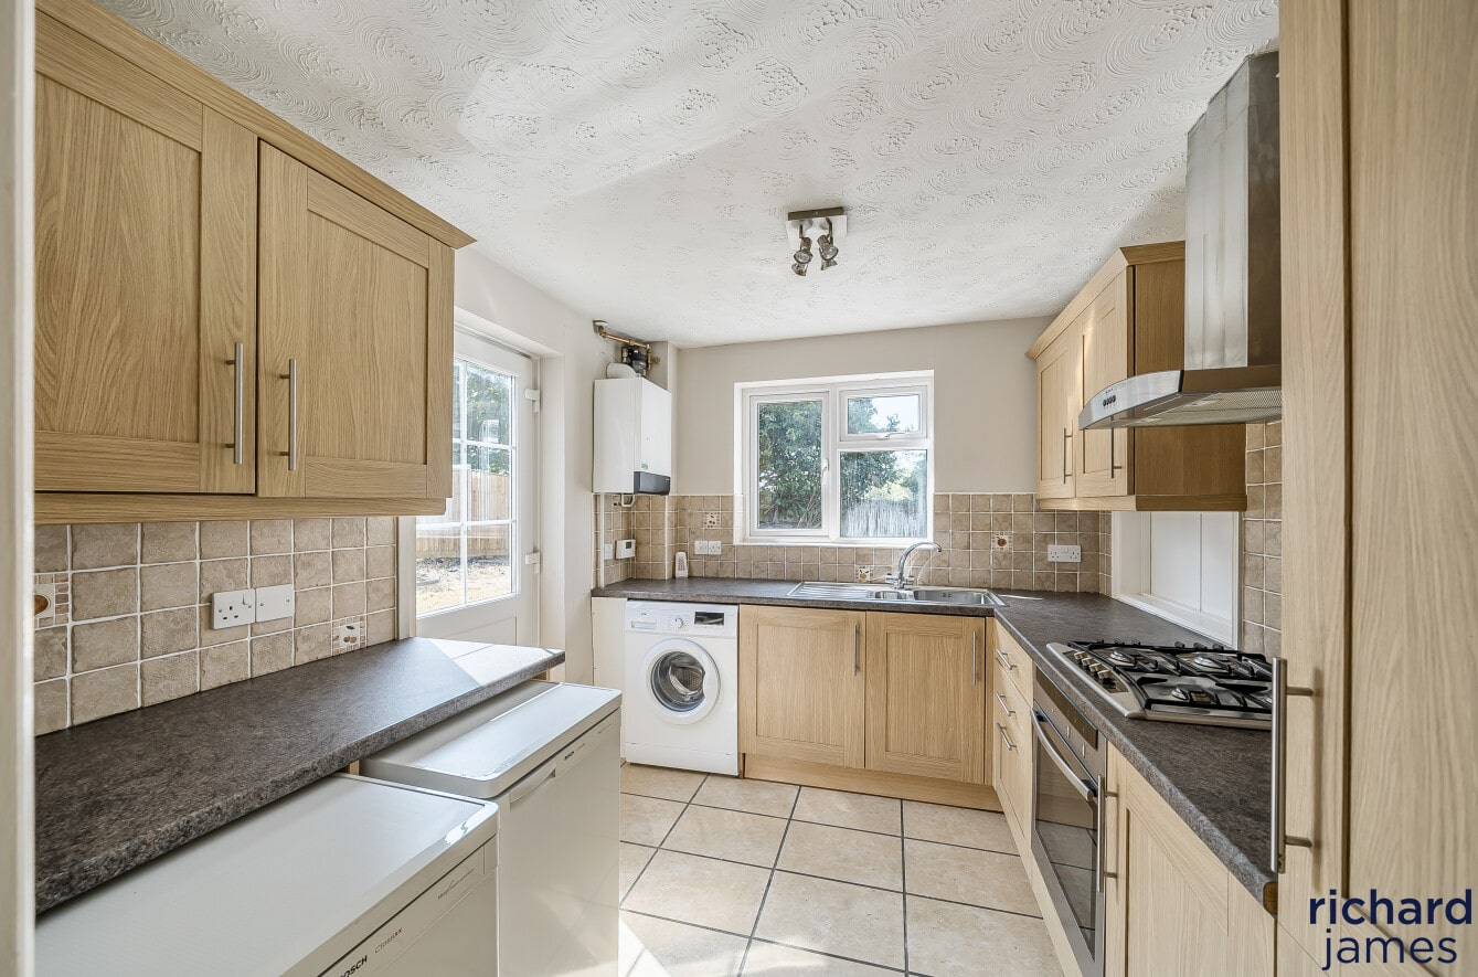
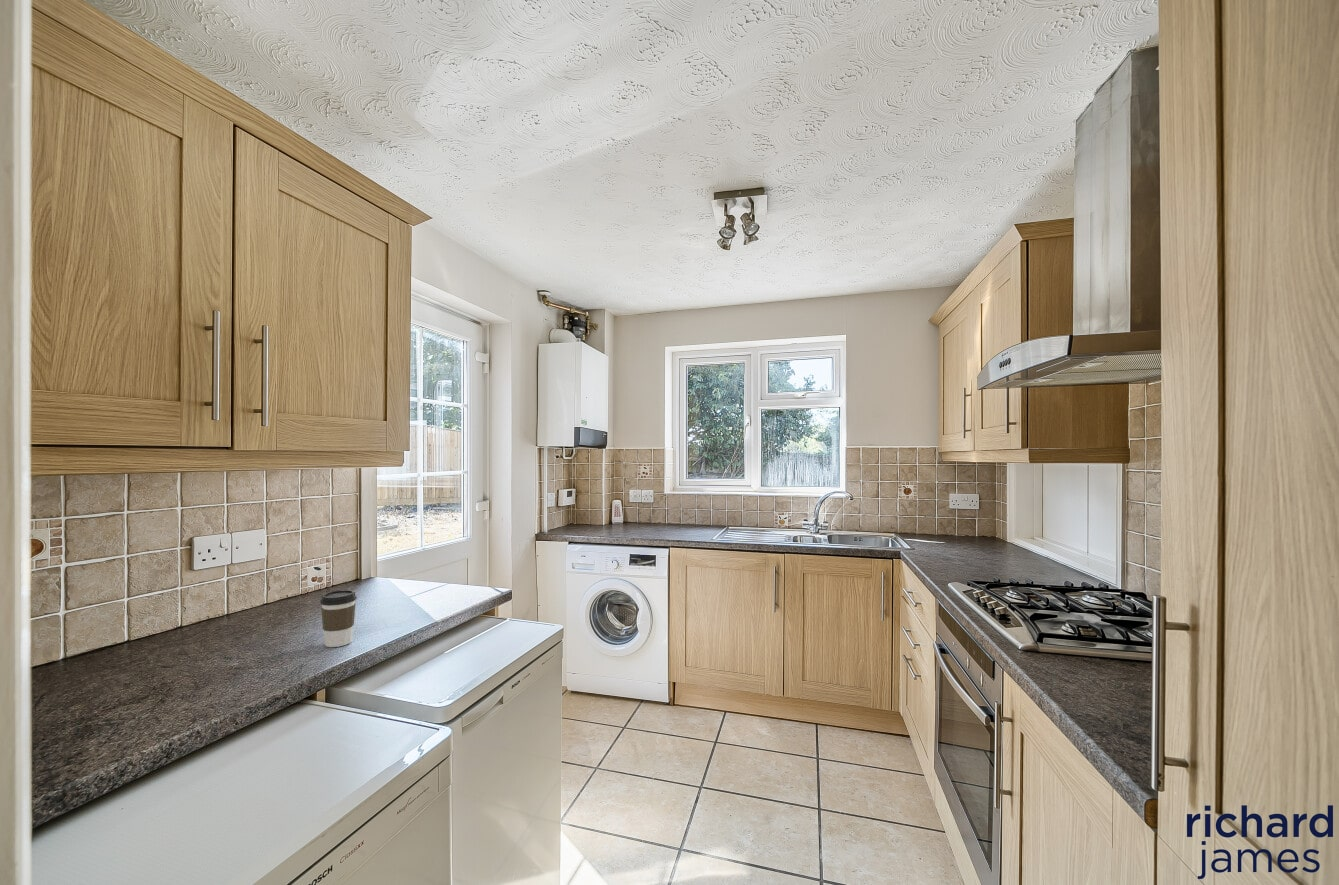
+ coffee cup [319,589,358,648]
